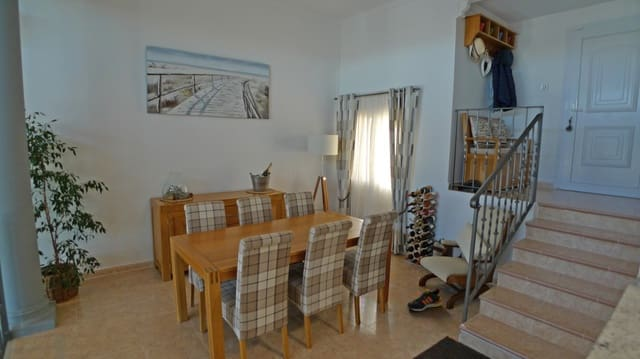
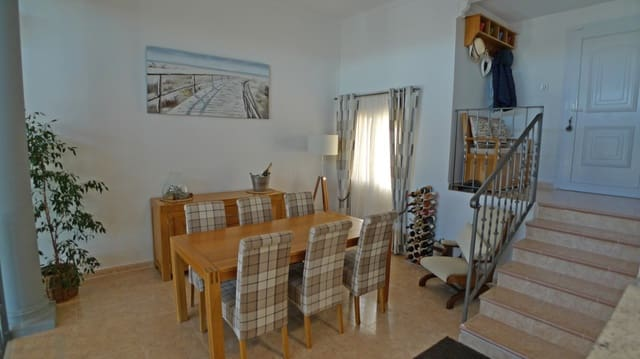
- shoe [406,287,442,312]
